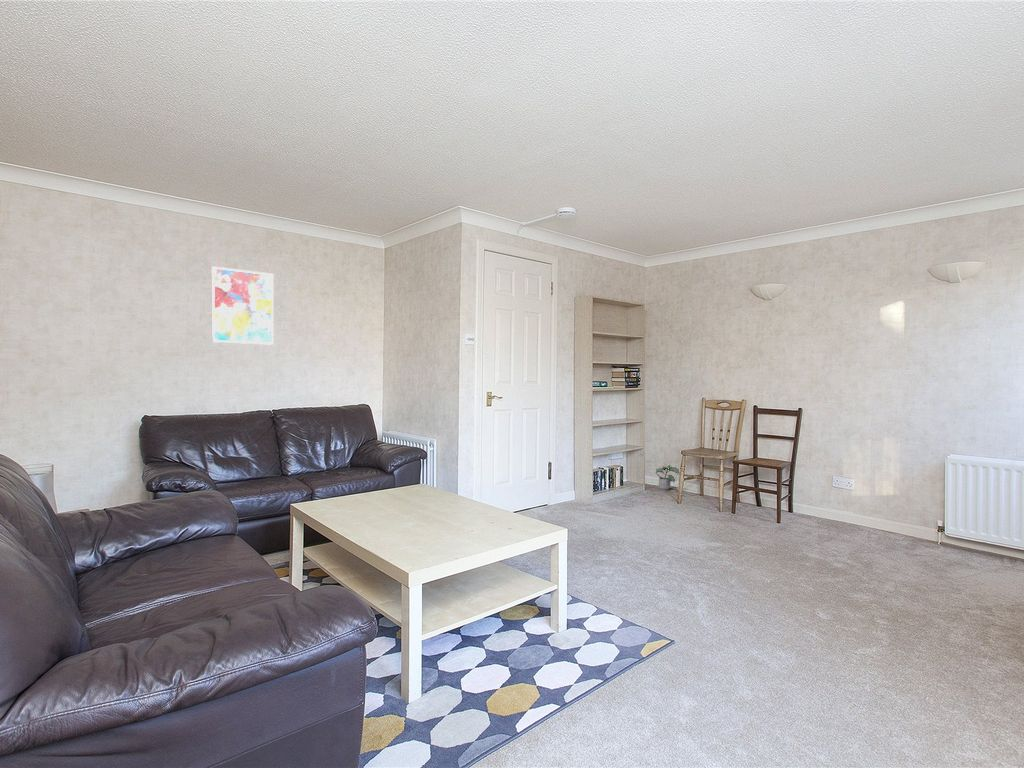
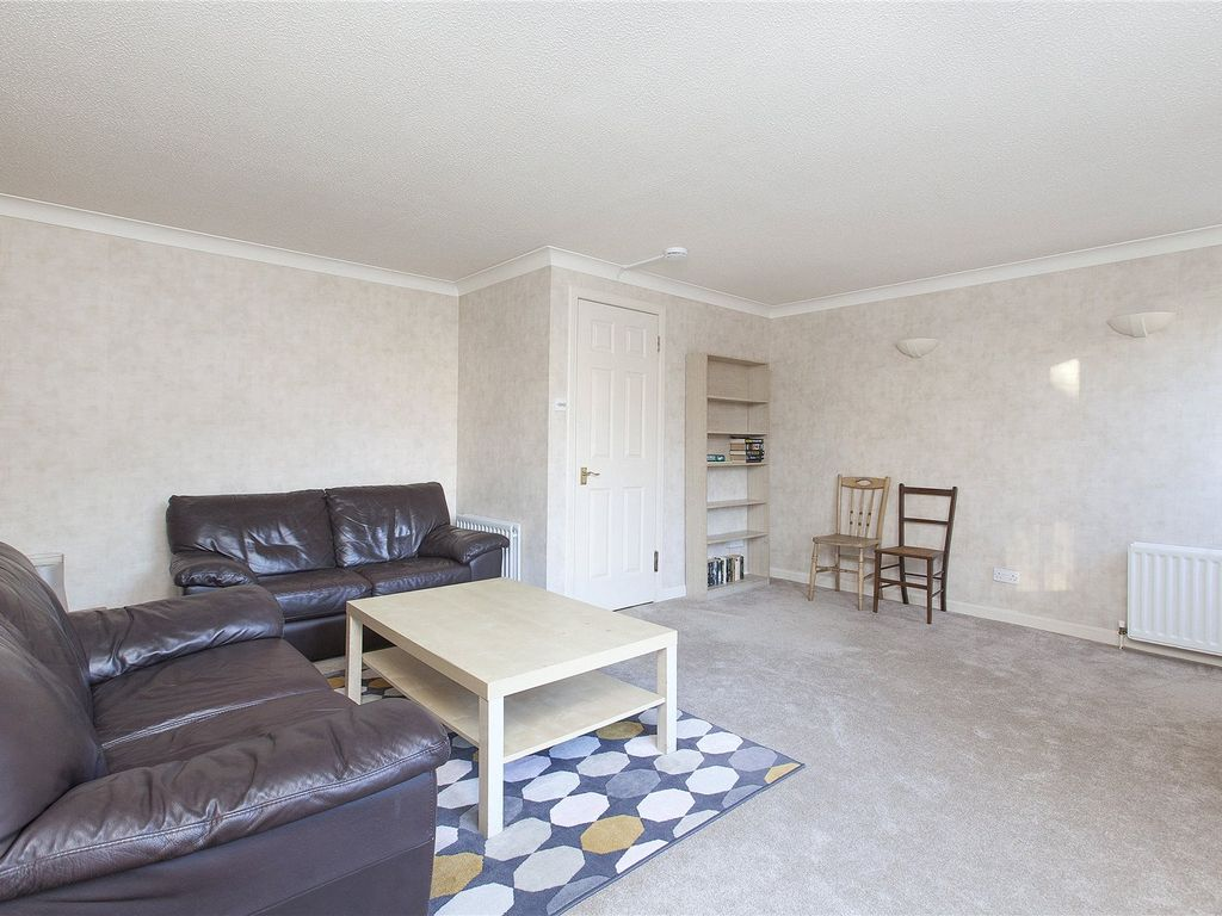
- potted plant [655,464,680,491]
- wall art [211,265,275,346]
